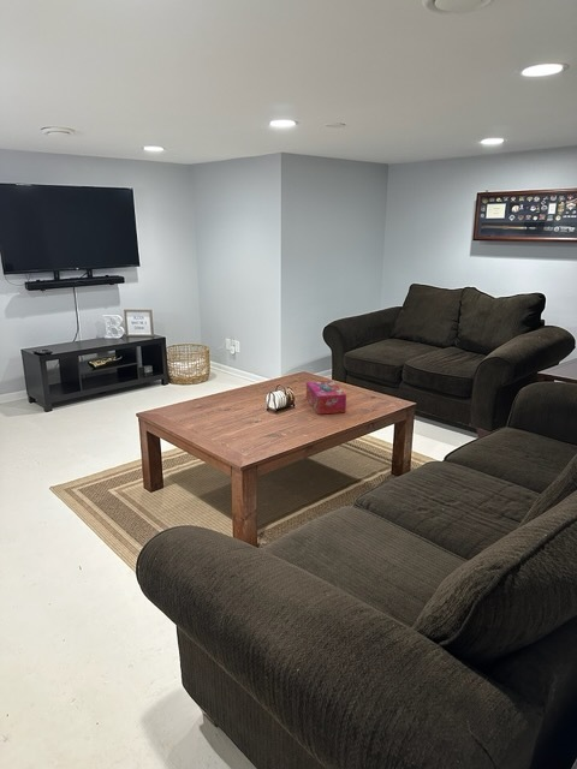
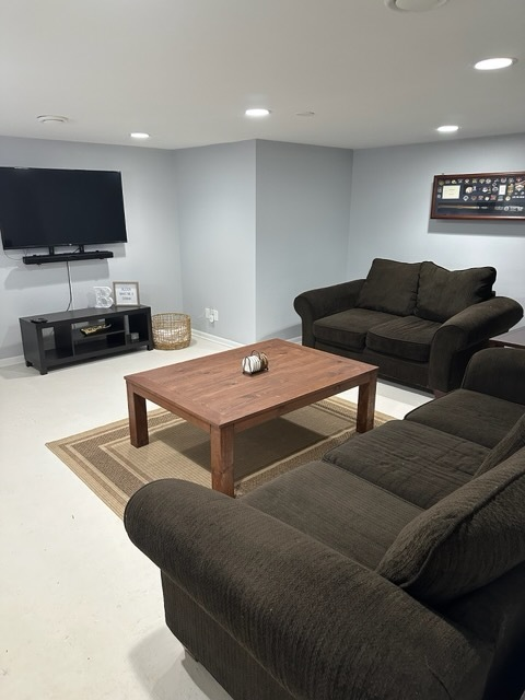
- tissue box [305,380,347,416]
